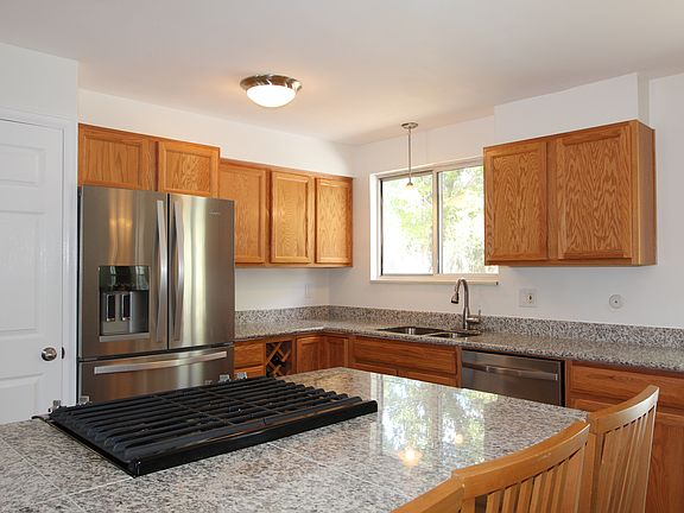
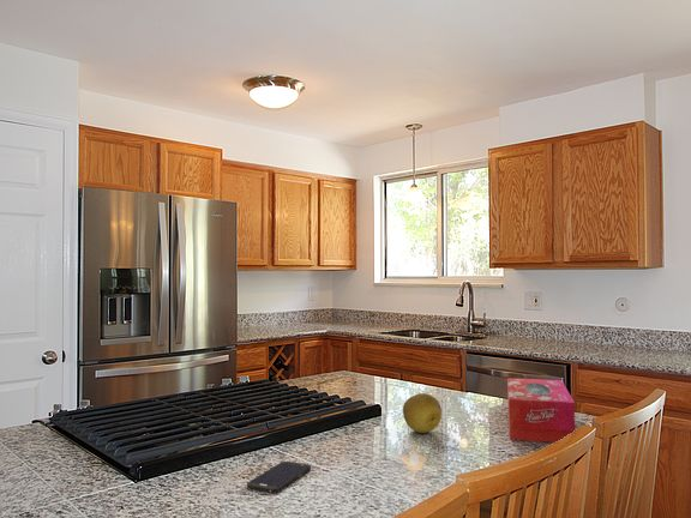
+ smartphone [246,460,312,494]
+ tissue box [506,377,576,444]
+ fruit [402,392,443,434]
